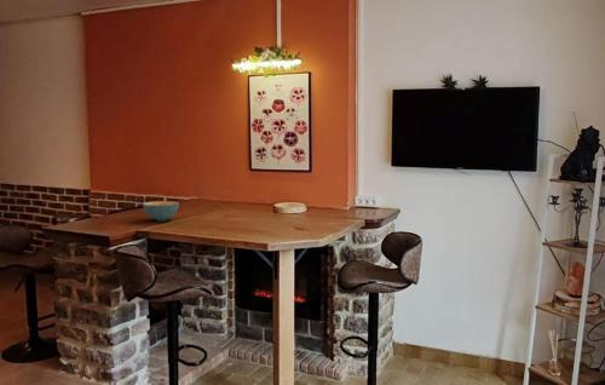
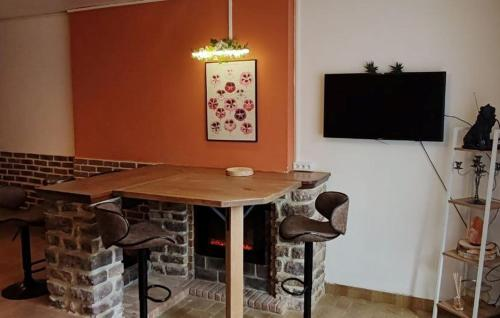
- cereal bowl [142,200,180,223]
